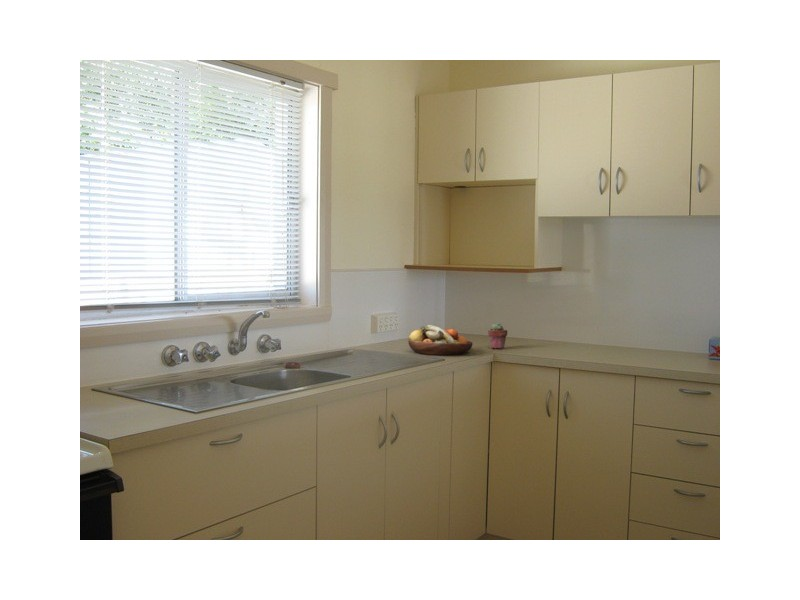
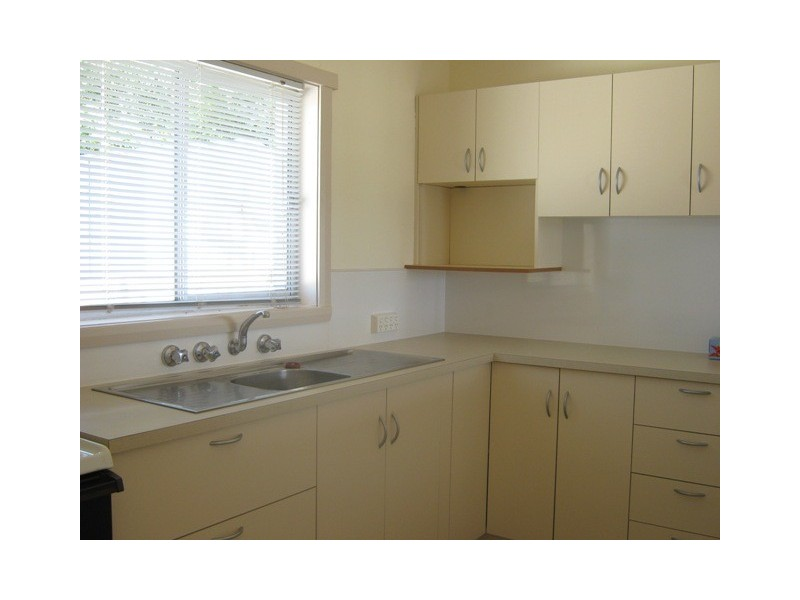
- fruit bowl [407,324,474,356]
- potted succulent [487,322,508,350]
